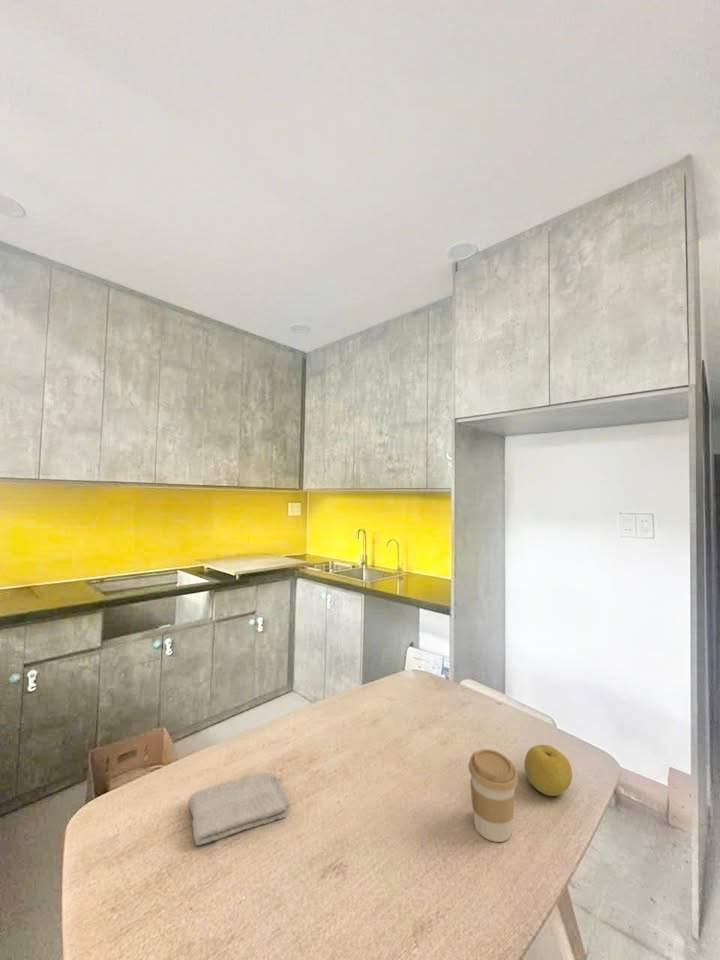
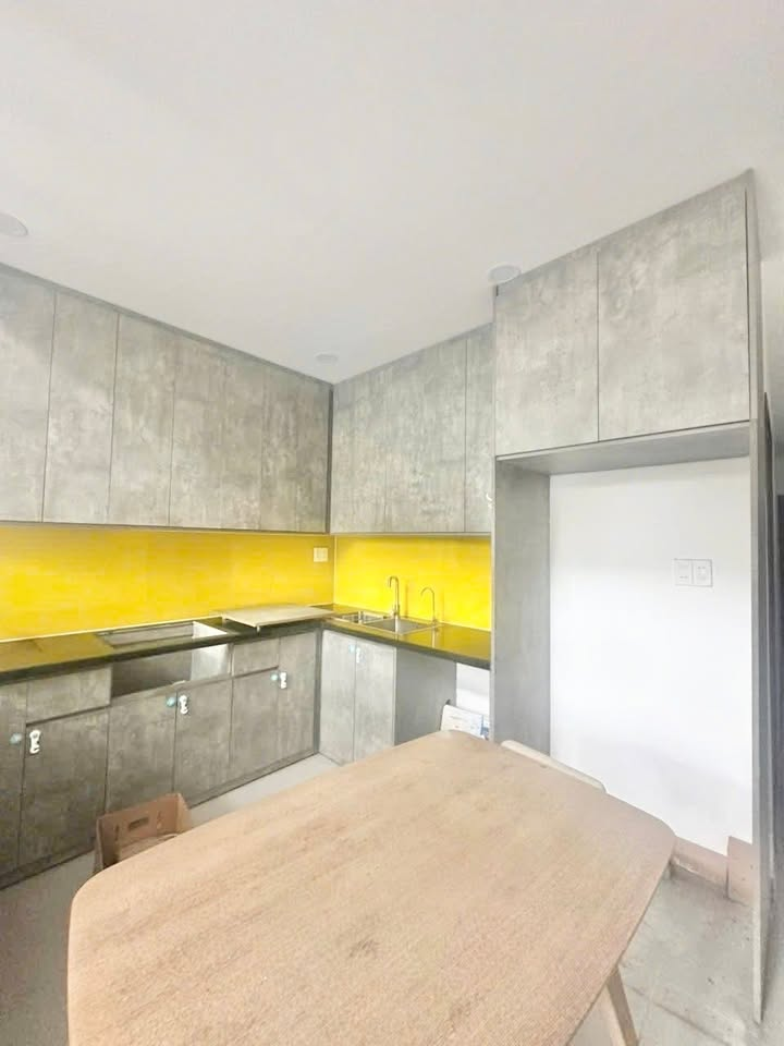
- fruit [524,744,573,797]
- coffee cup [467,748,519,843]
- washcloth [188,772,289,846]
